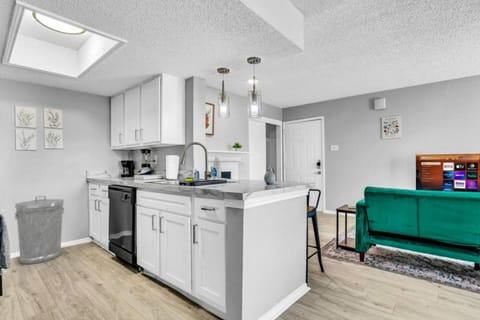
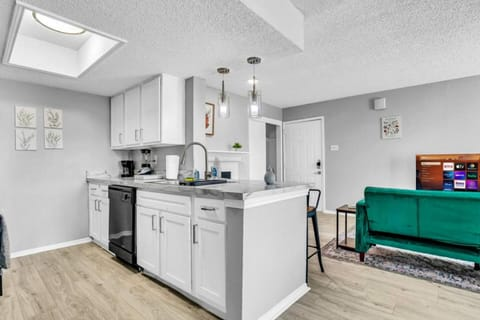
- trash can [14,195,65,265]
